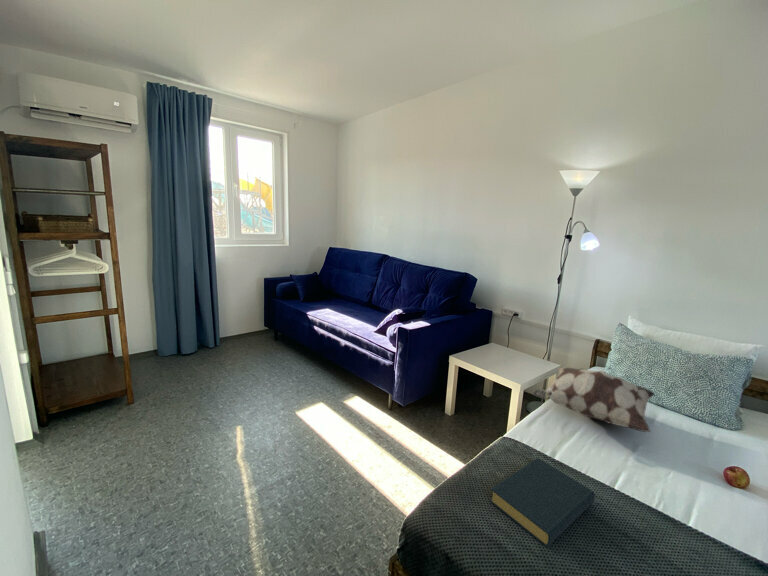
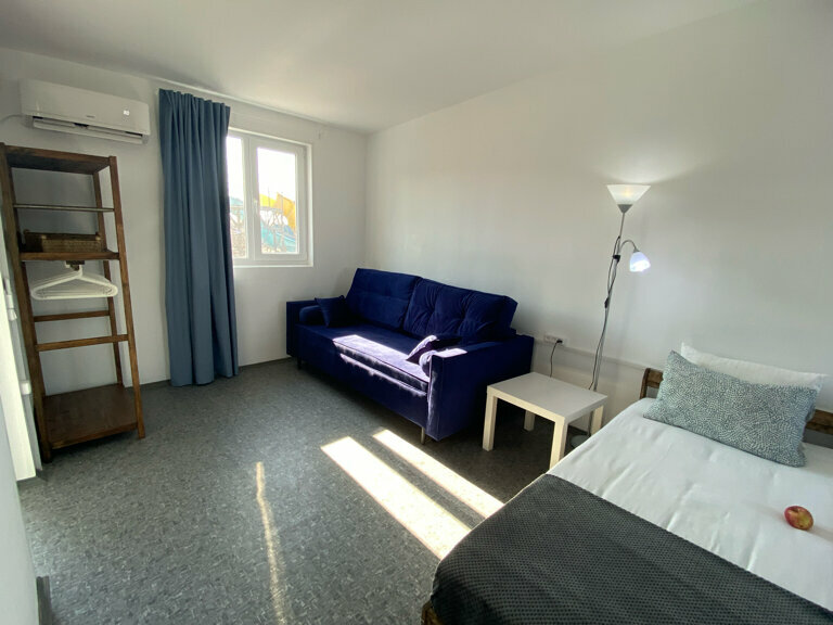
- decorative pillow [532,367,656,433]
- hardback book [488,457,595,548]
